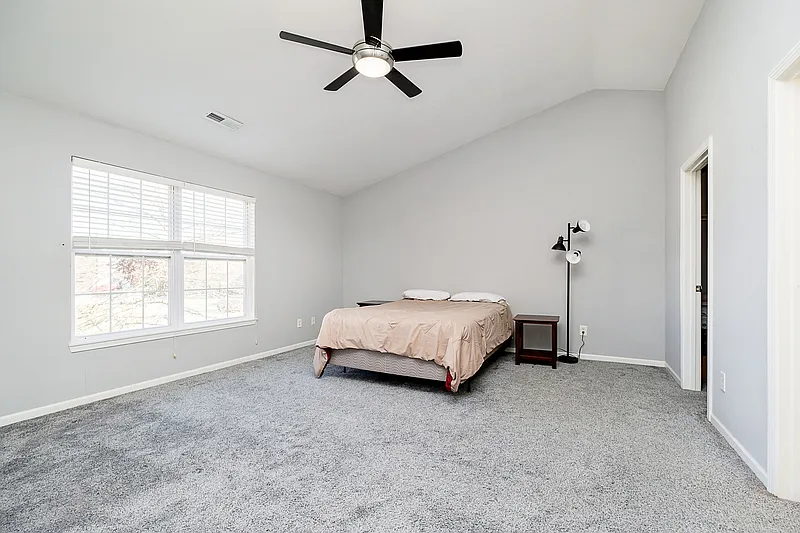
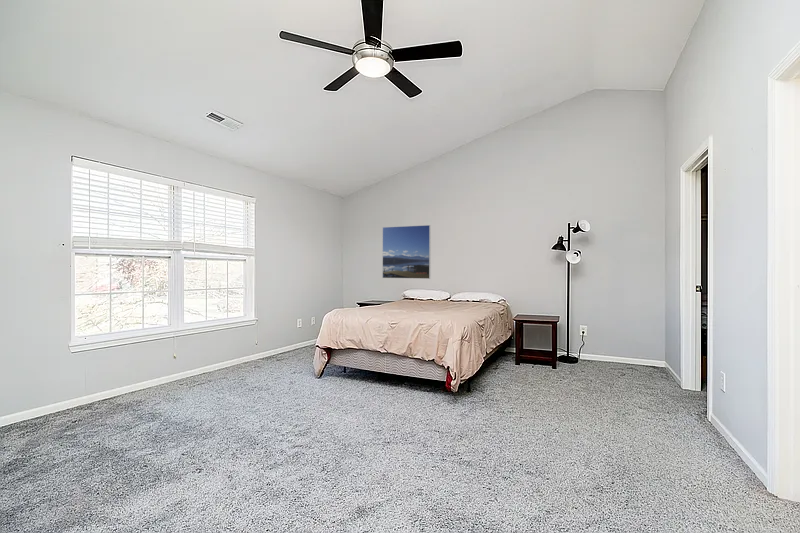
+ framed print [381,224,431,280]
